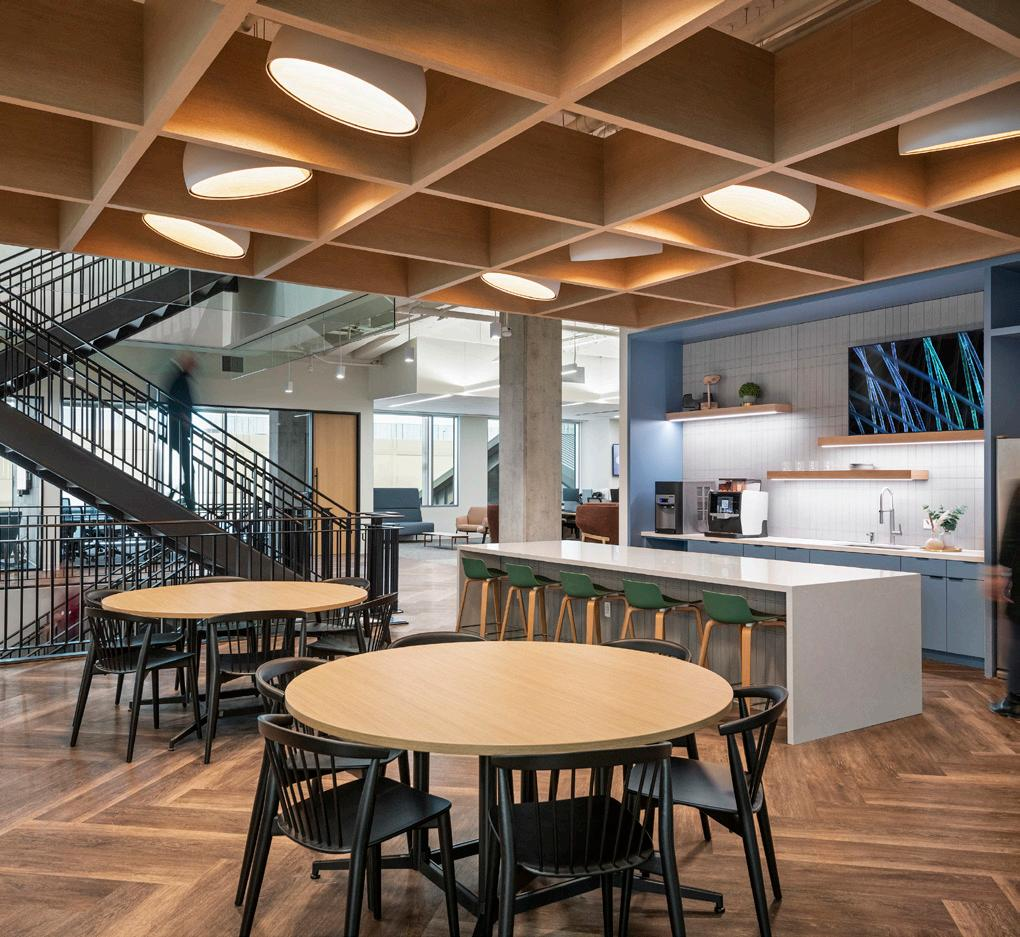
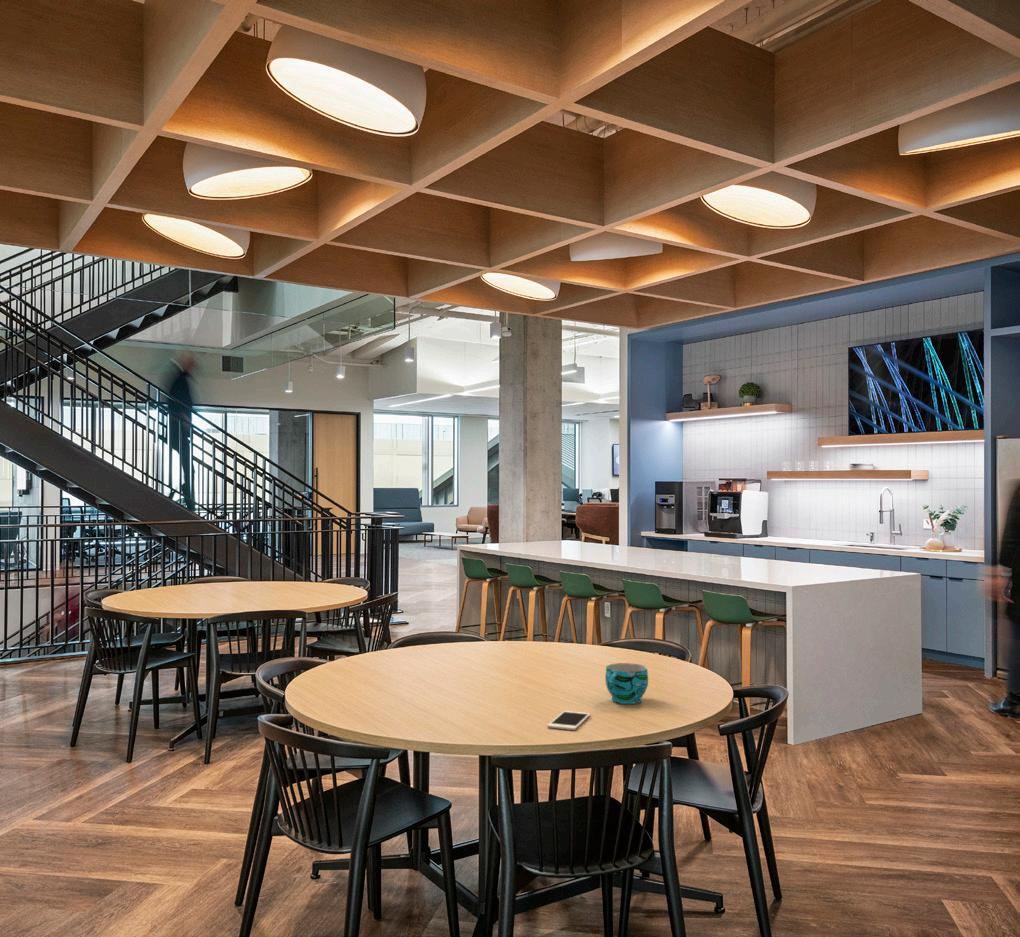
+ cup [604,662,649,705]
+ cell phone [546,710,591,731]
